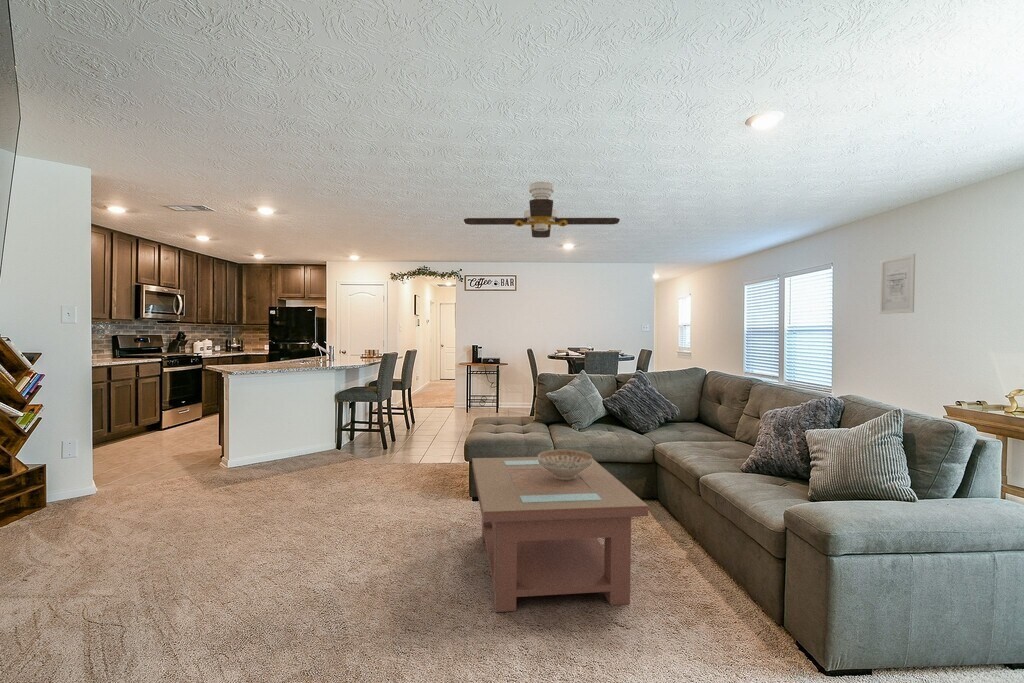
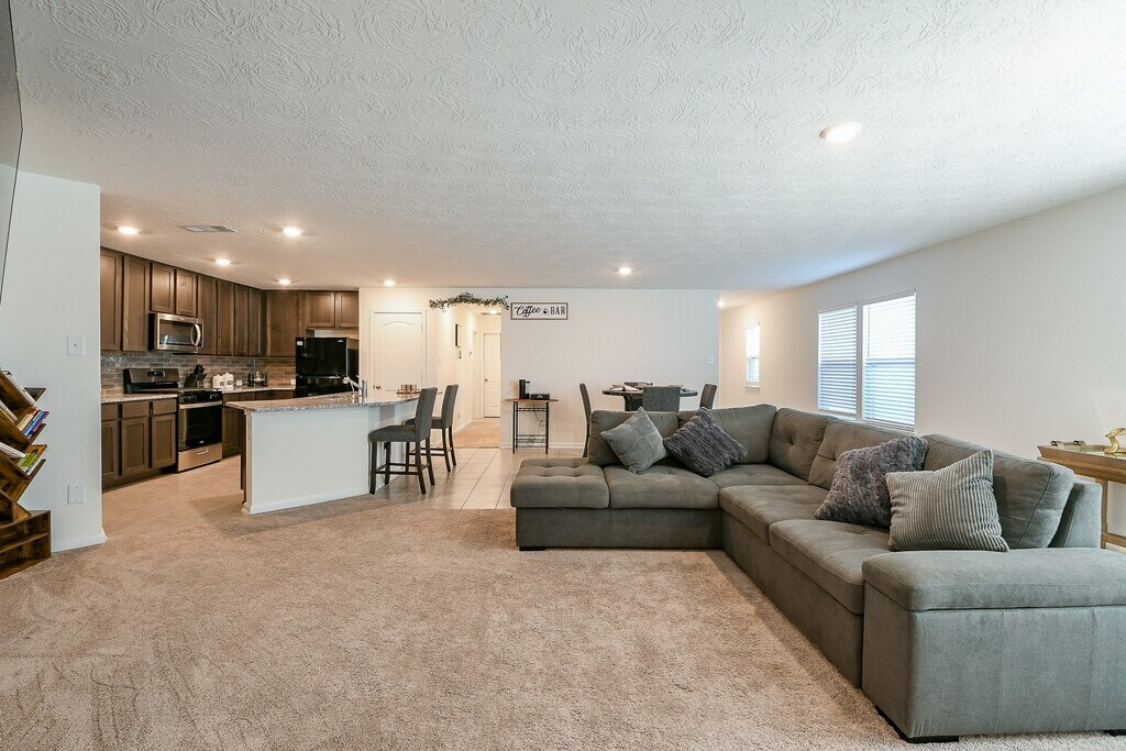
- wall art [879,253,916,315]
- decorative bowl [537,449,593,480]
- coffee table [471,456,649,613]
- ceiling fan [463,181,621,239]
